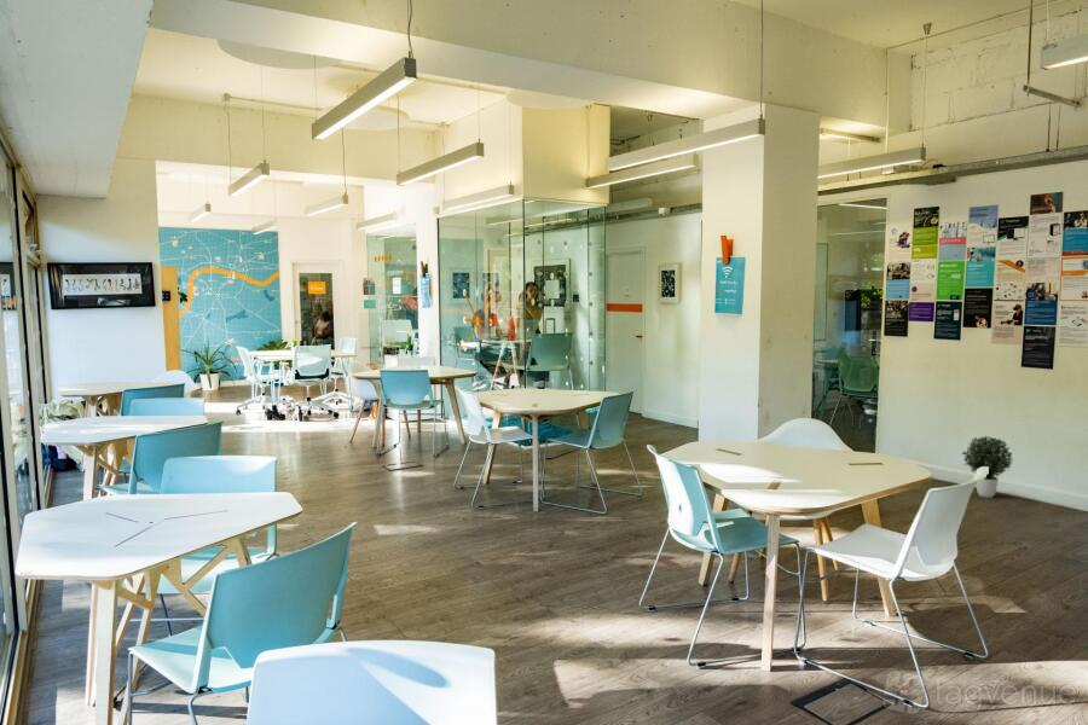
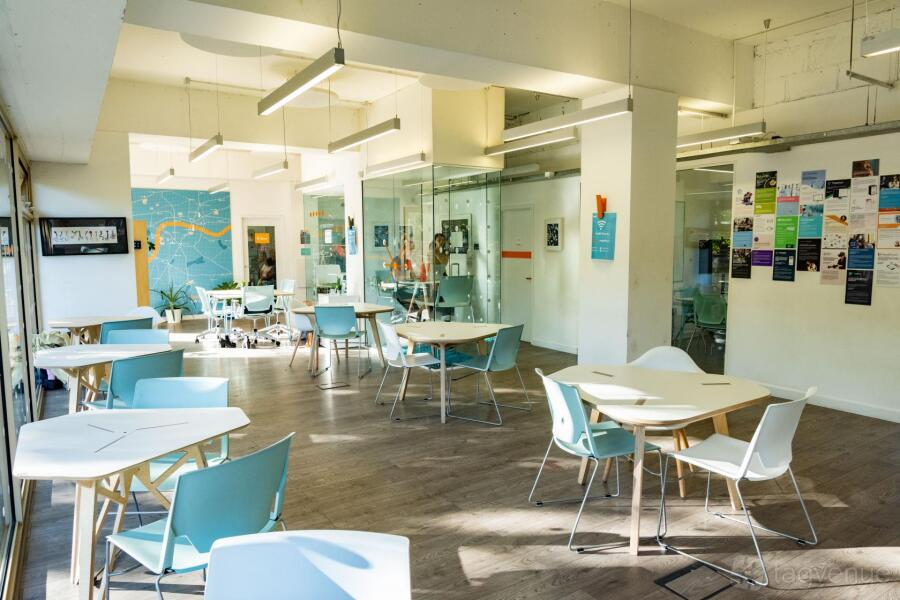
- potted plant [961,435,1014,499]
